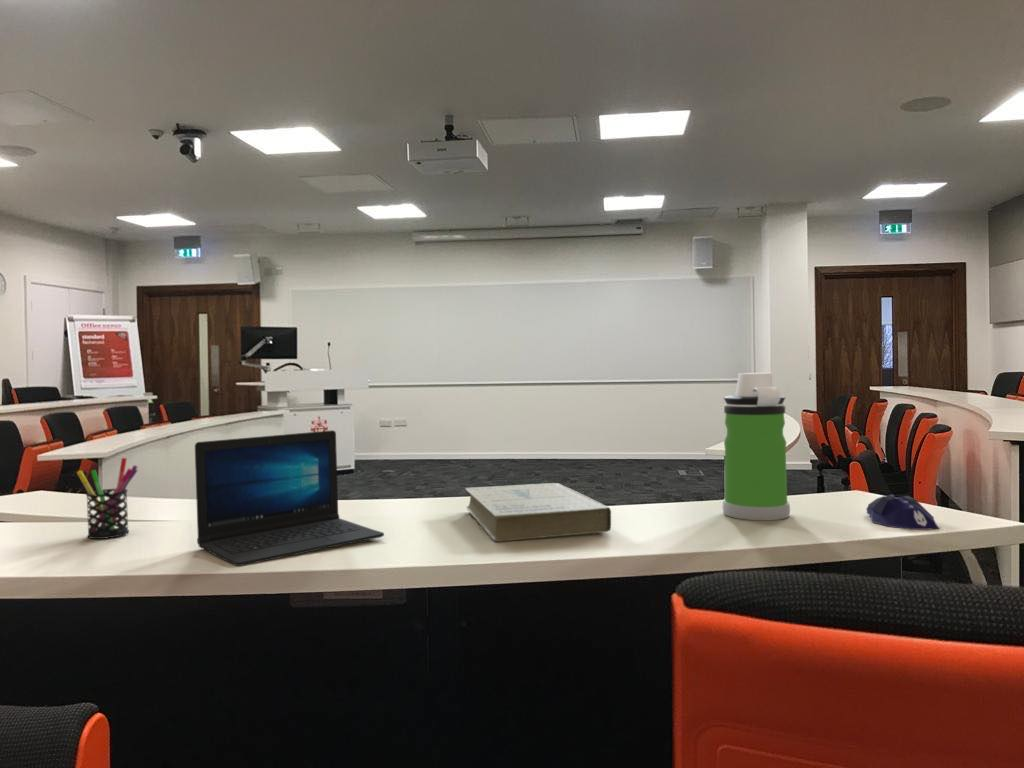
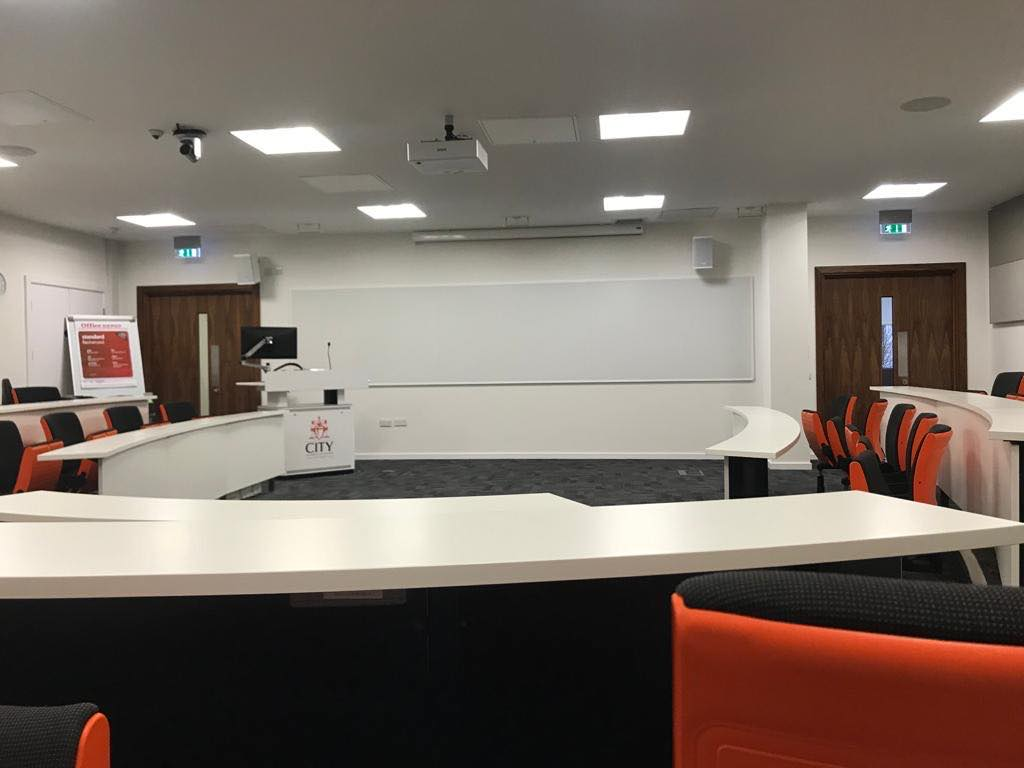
- water bottle [721,372,791,521]
- book [464,482,612,543]
- laptop [194,429,385,567]
- pen holder [76,457,139,540]
- computer mouse [865,494,940,531]
